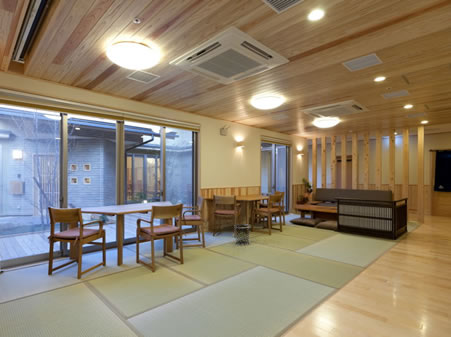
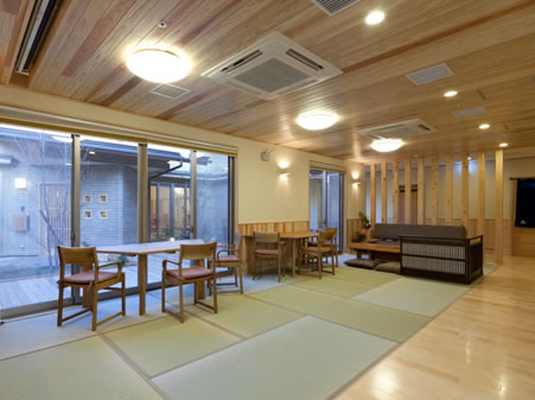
- waste bin [233,223,252,246]
